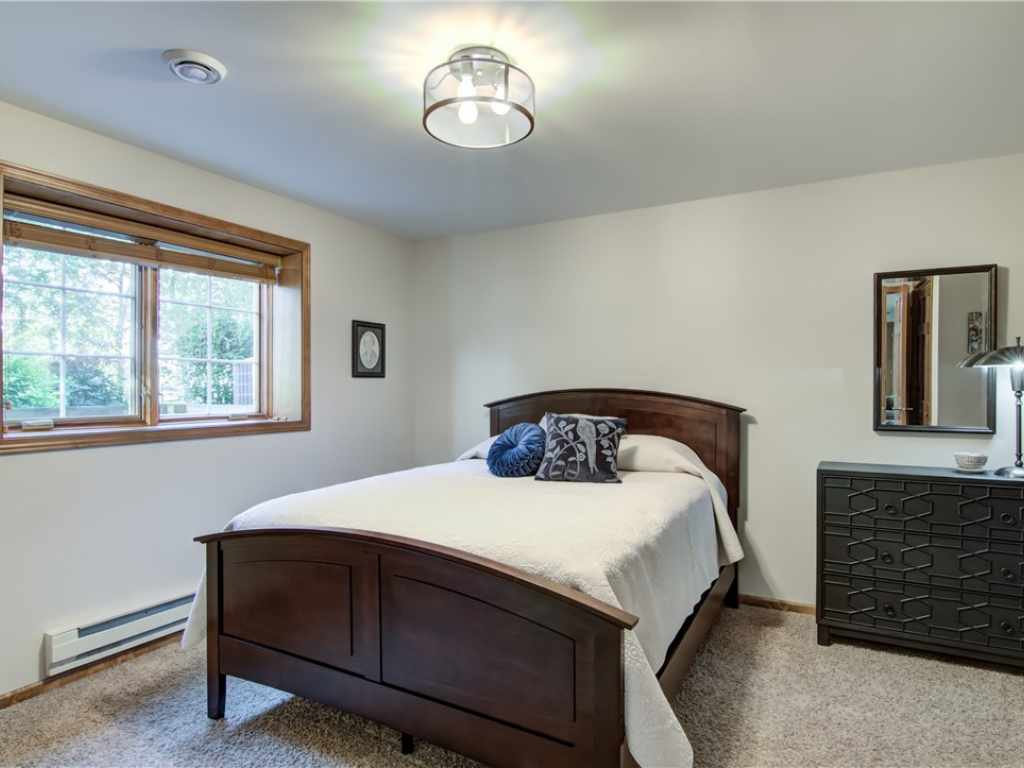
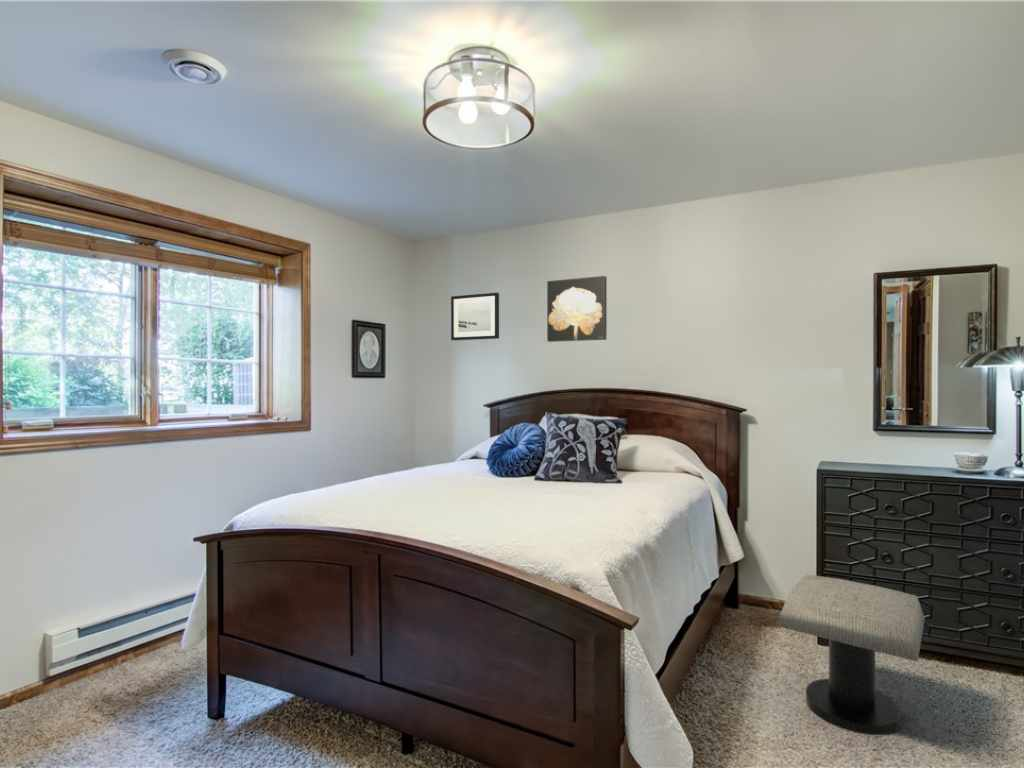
+ wall art [546,275,608,343]
+ wall art [450,292,500,341]
+ stool [776,574,926,736]
